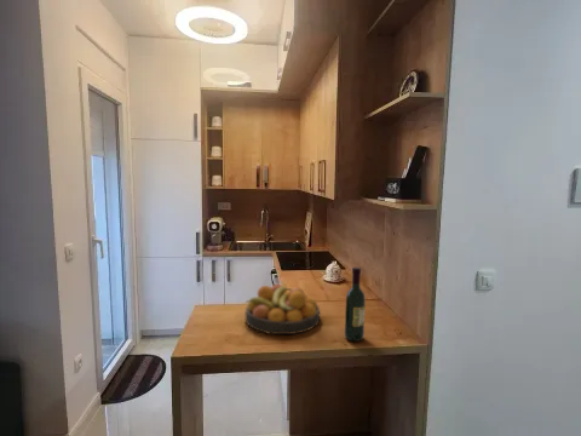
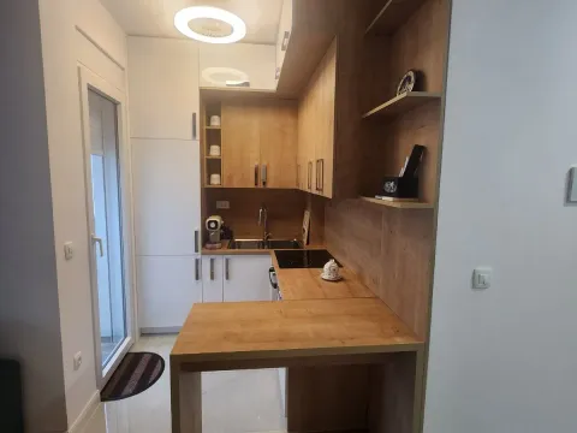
- wine bottle [344,266,367,343]
- fruit bowl [245,283,321,335]
